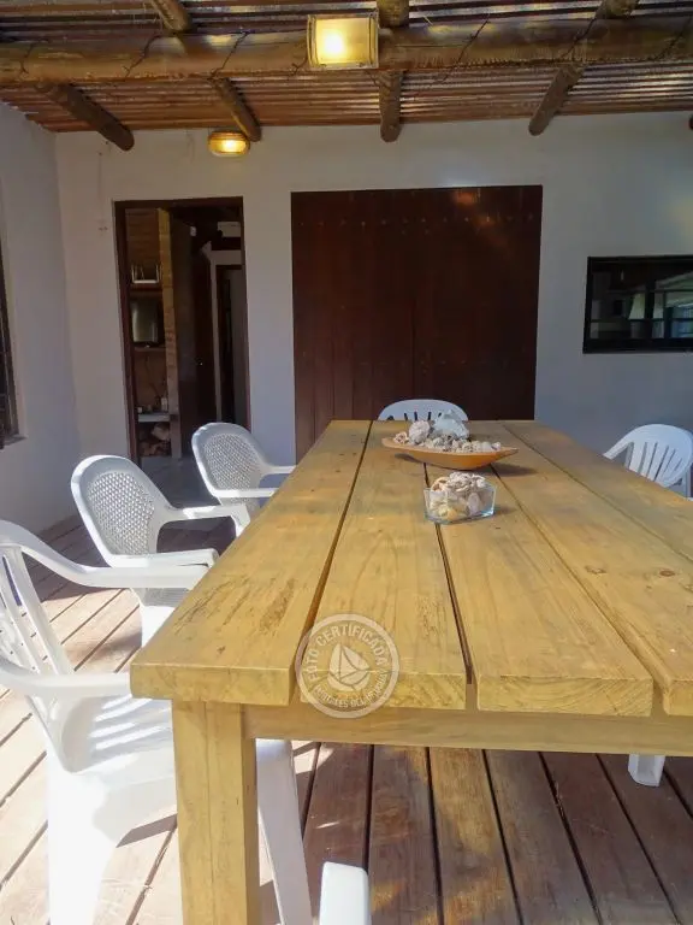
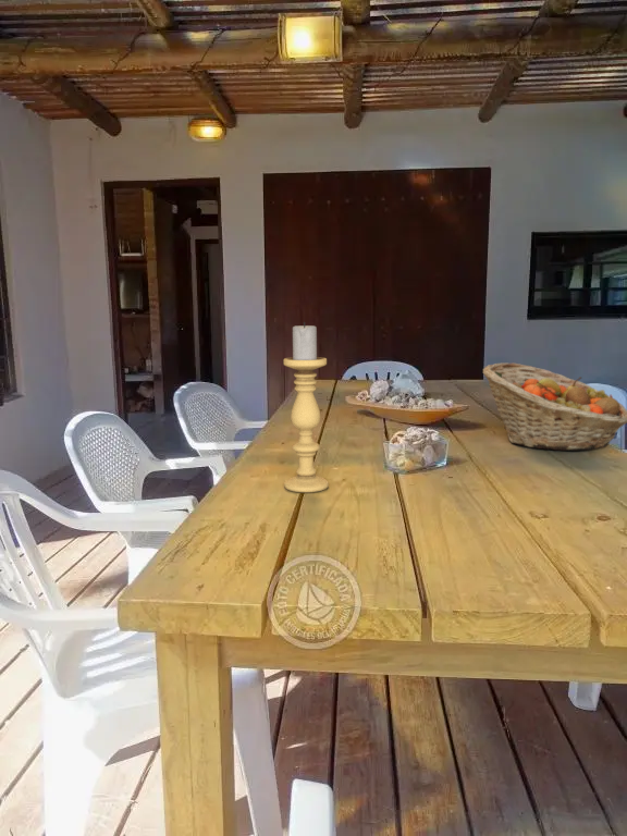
+ fruit basket [482,361,627,452]
+ candle holder [283,321,330,493]
